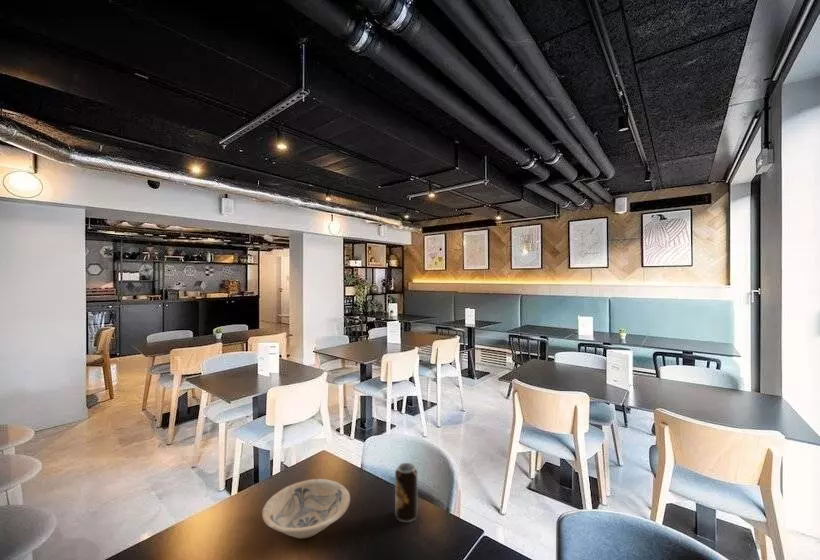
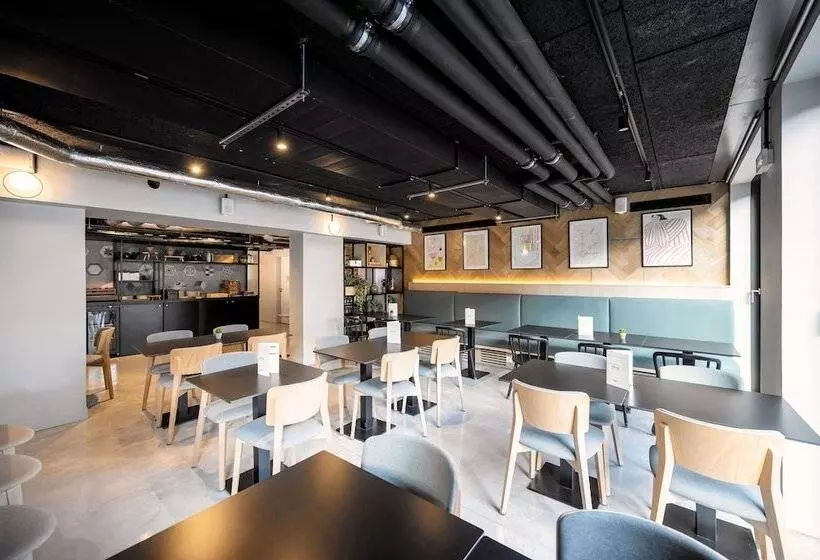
- bowl [261,478,351,539]
- beverage can [394,462,419,523]
